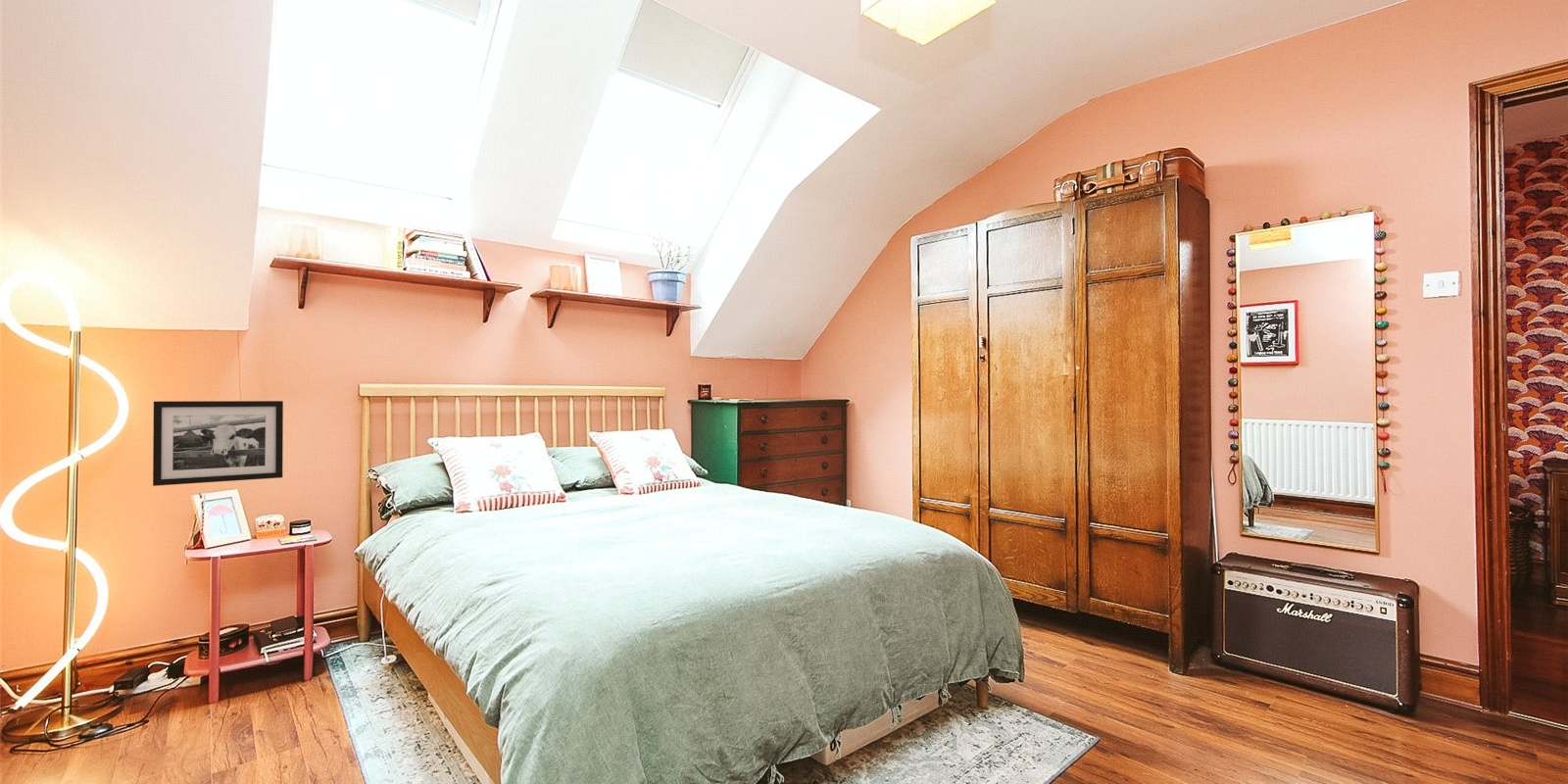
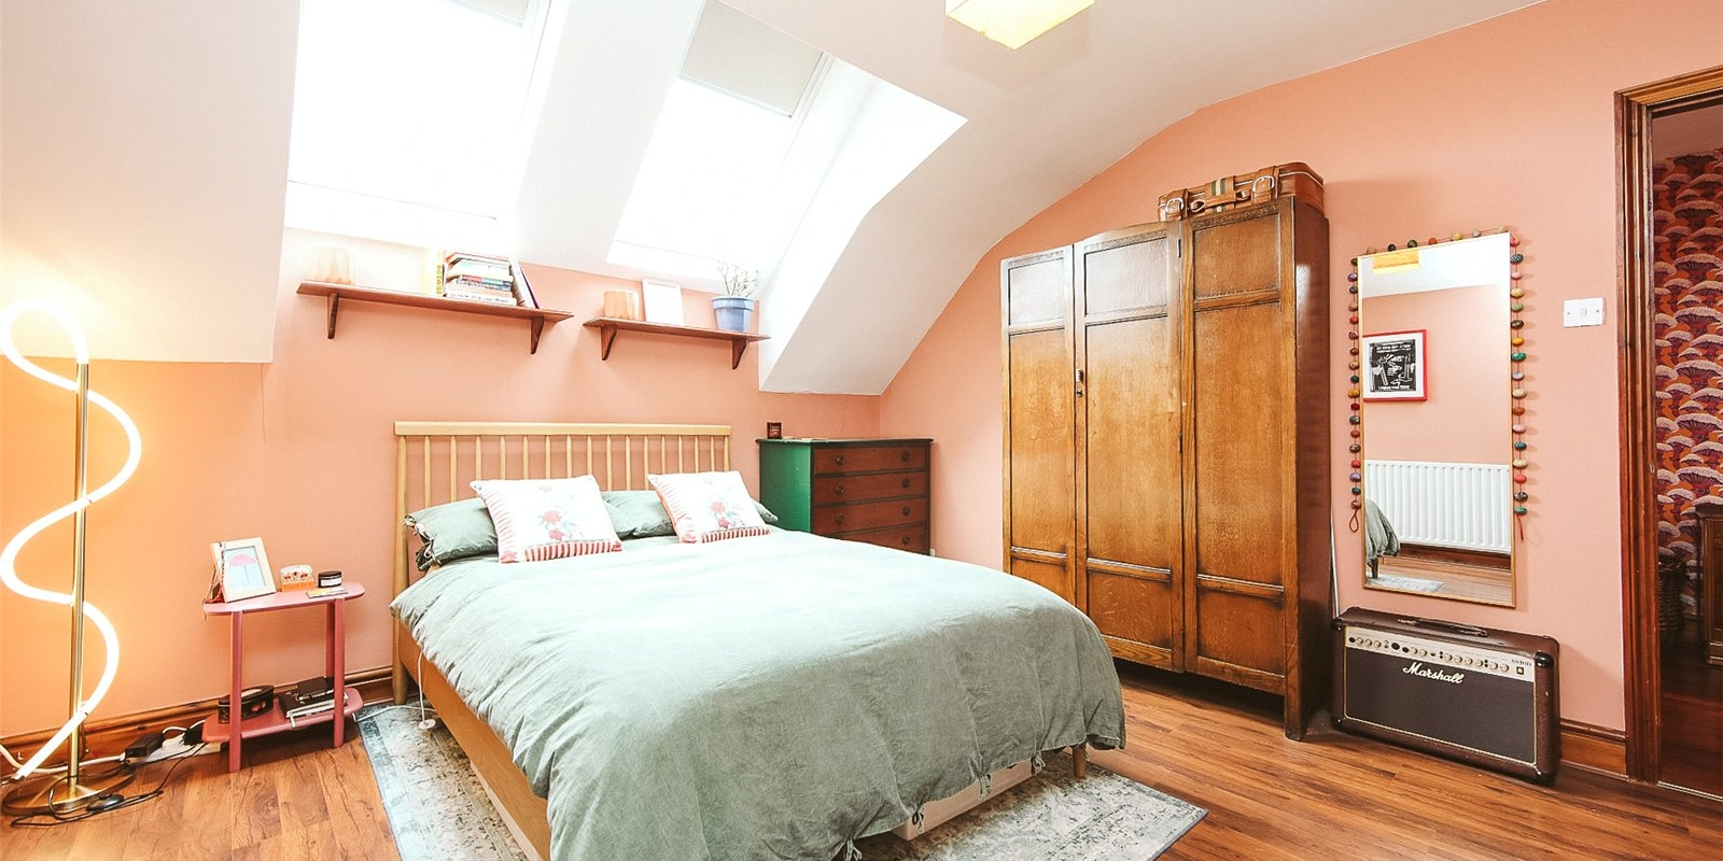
- picture frame [152,400,284,487]
